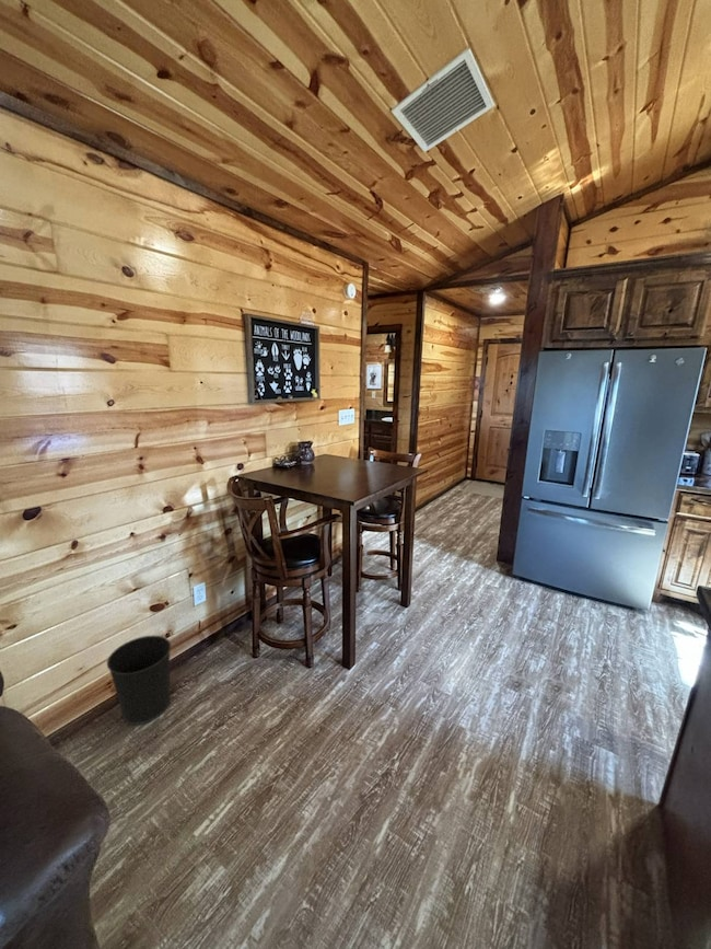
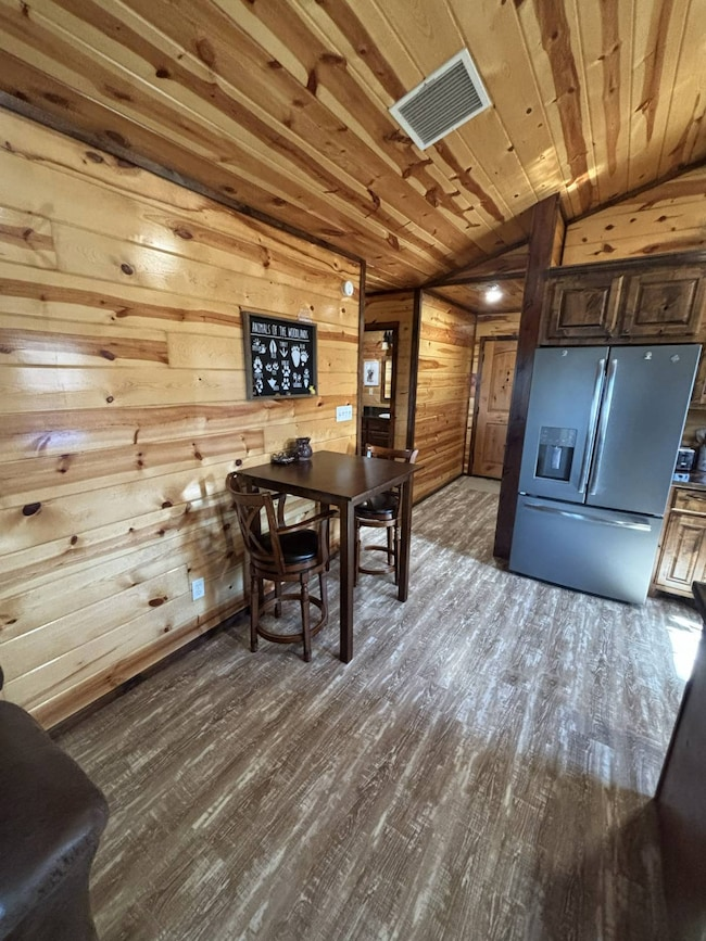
- wastebasket [106,635,172,726]
